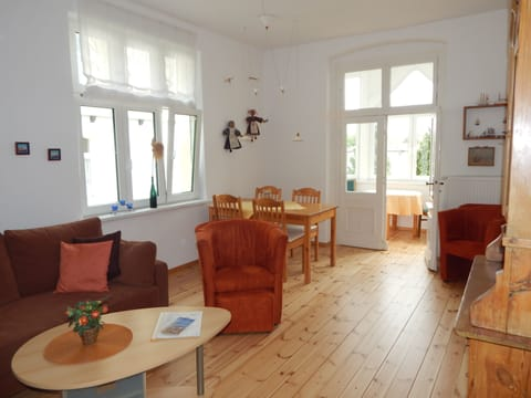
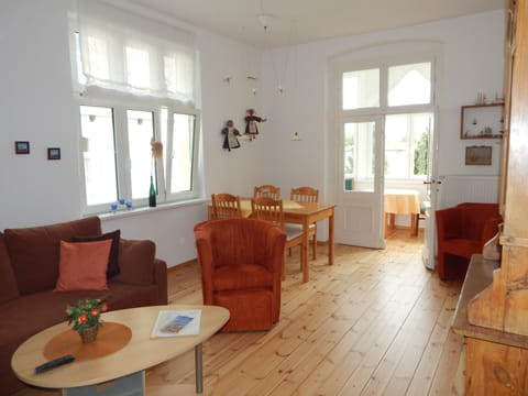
+ remote control [32,353,76,373]
